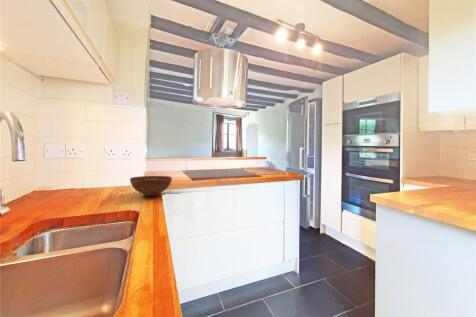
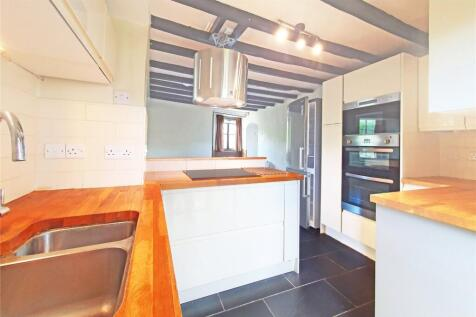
- bowl [129,175,173,197]
